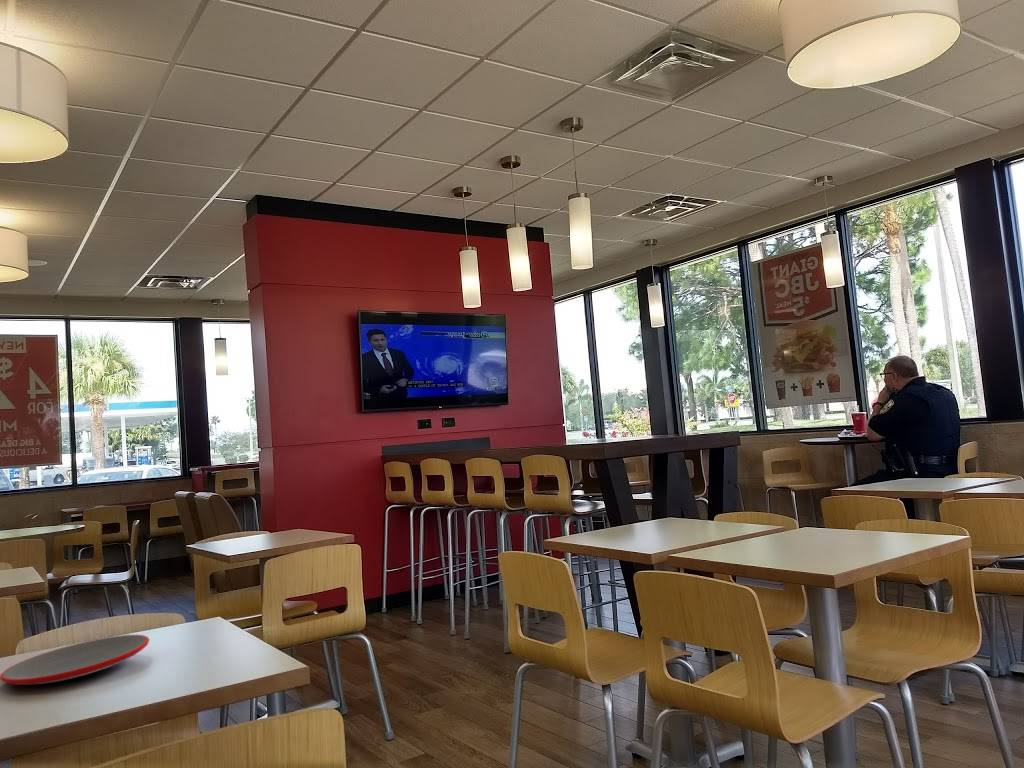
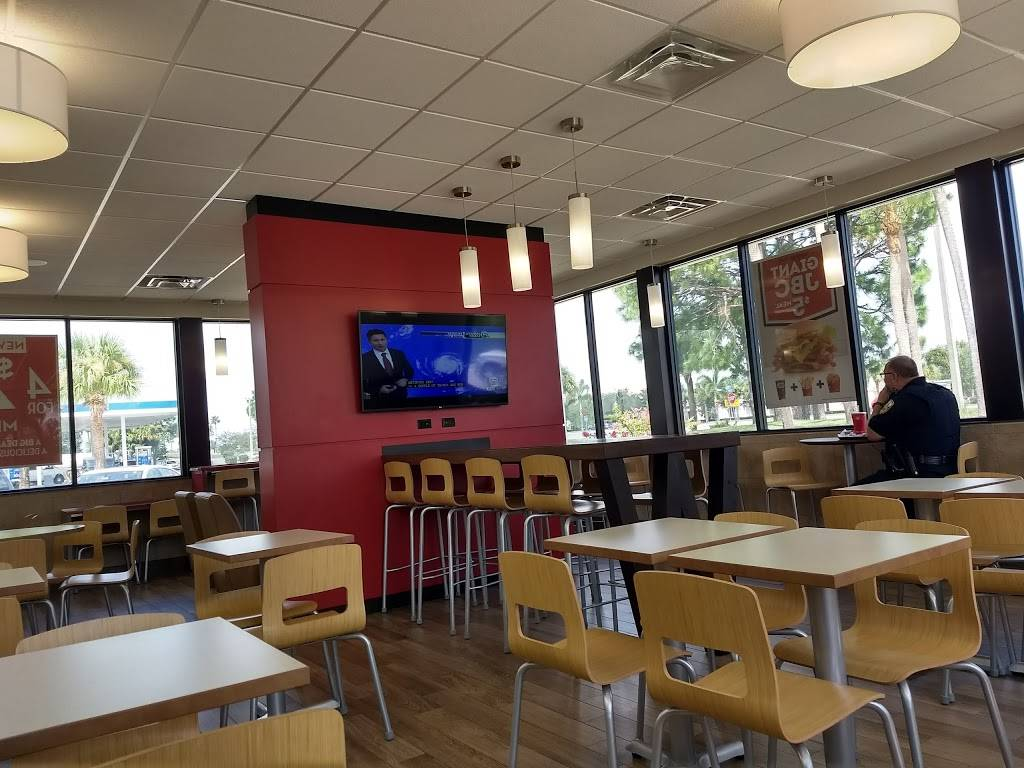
- plate [0,634,150,686]
